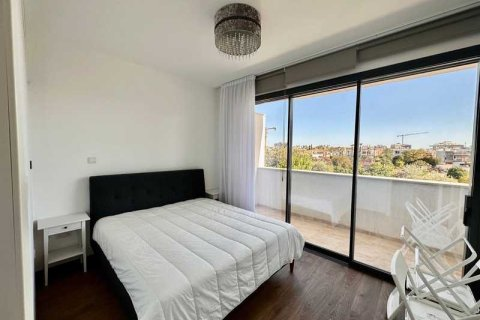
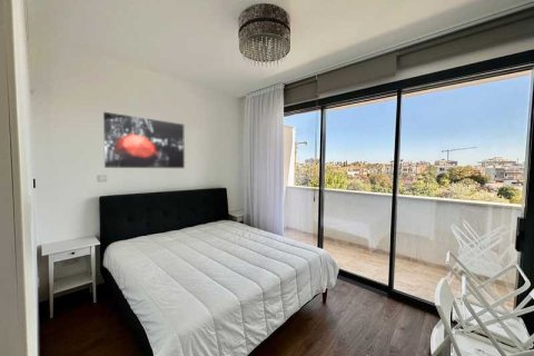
+ wall art [102,111,186,169]
